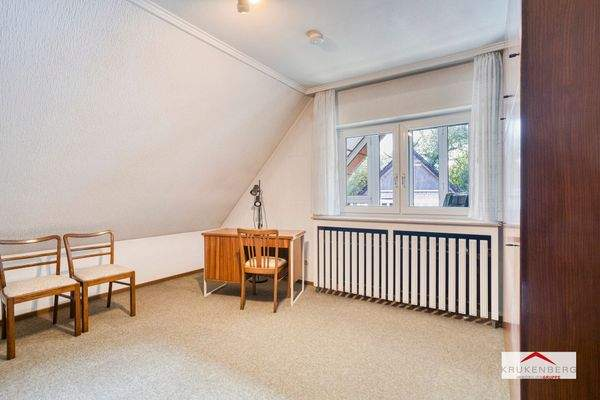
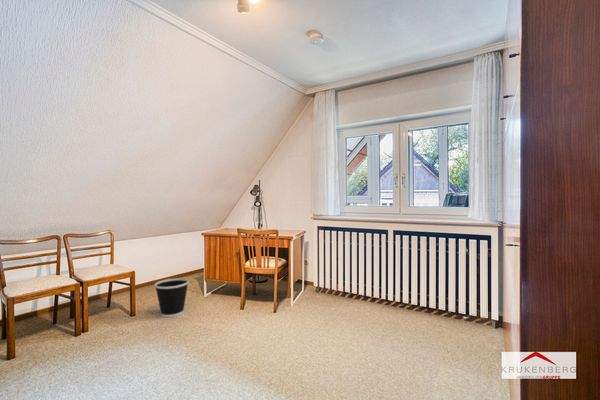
+ wastebasket [154,277,190,318]
